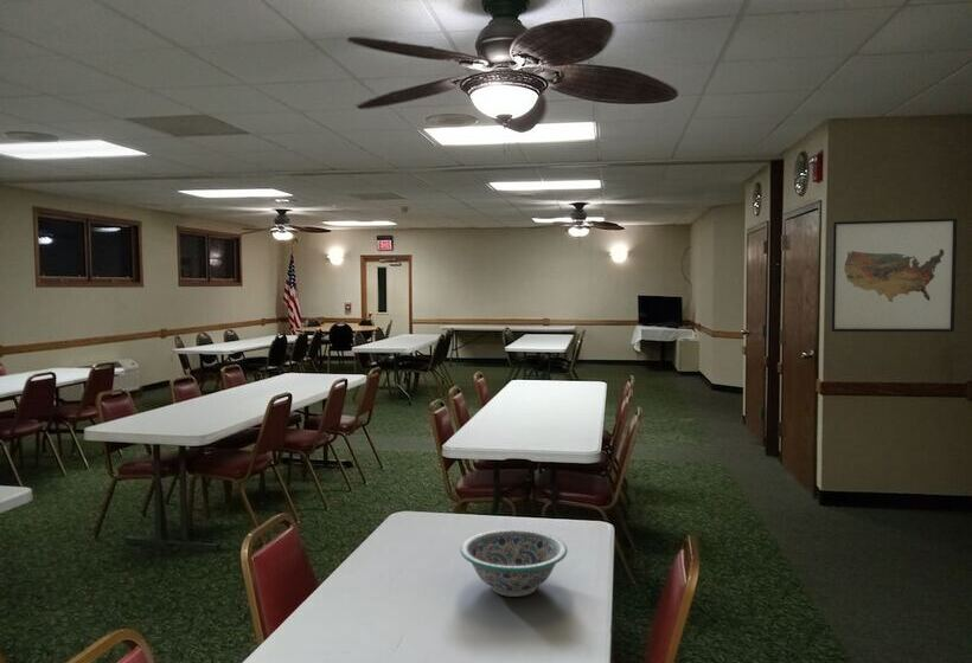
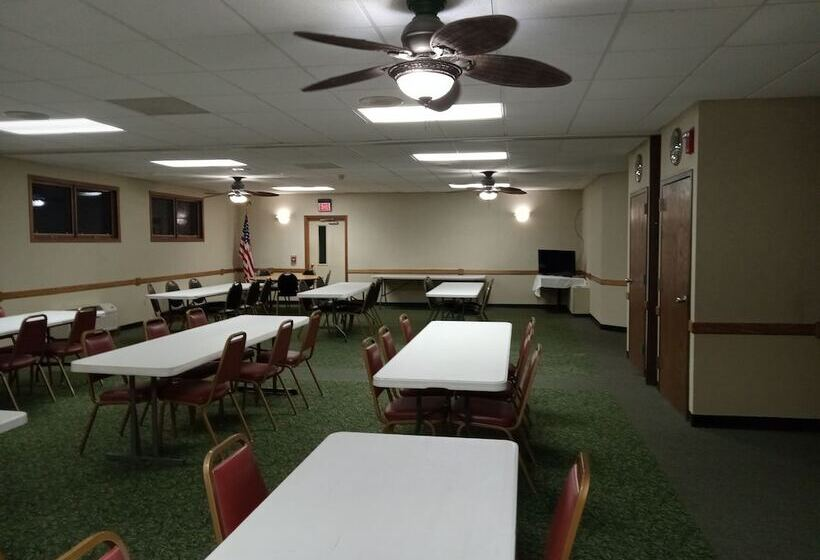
- wall art [830,218,958,333]
- decorative bowl [459,528,569,598]
